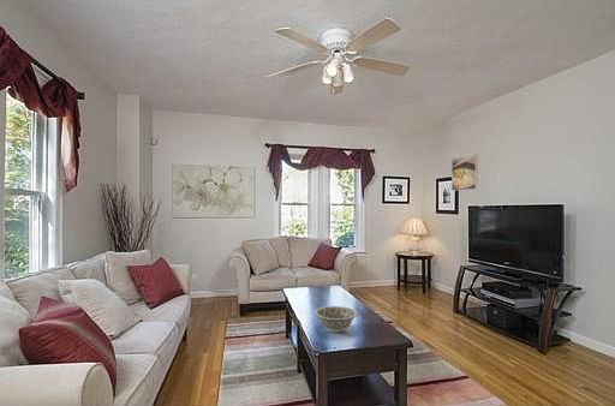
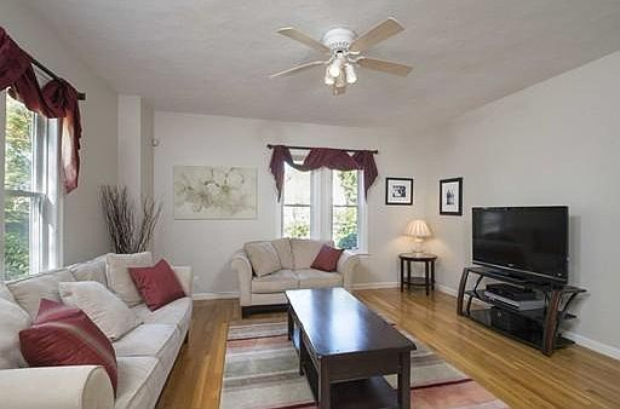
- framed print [450,154,479,192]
- decorative bowl [314,305,359,334]
